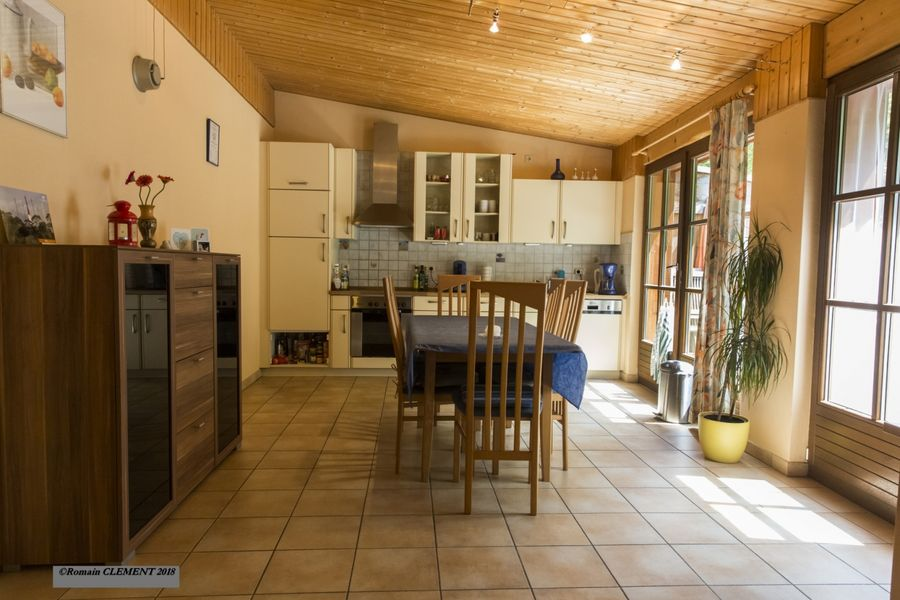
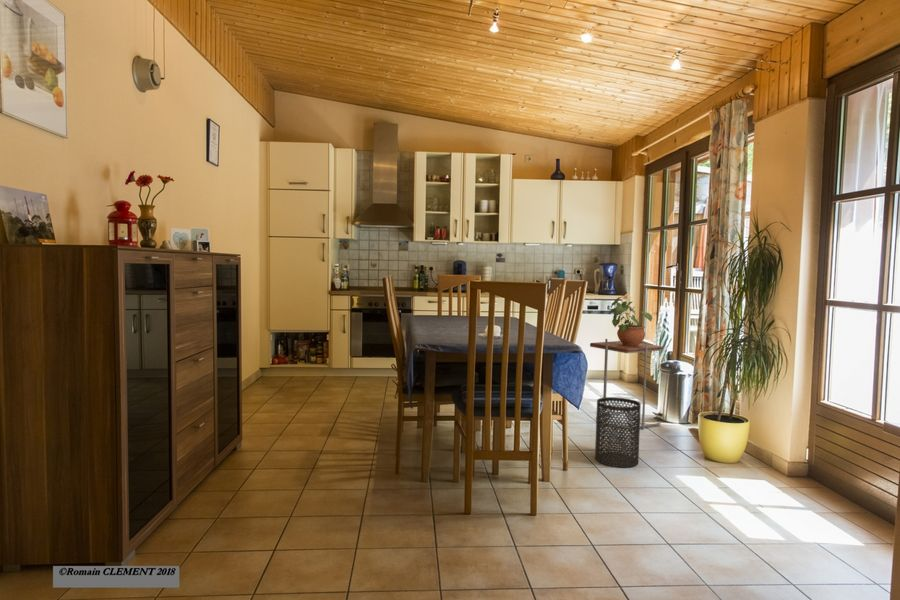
+ side table [589,338,664,430]
+ trash can [594,396,642,469]
+ potted plant [608,296,653,346]
